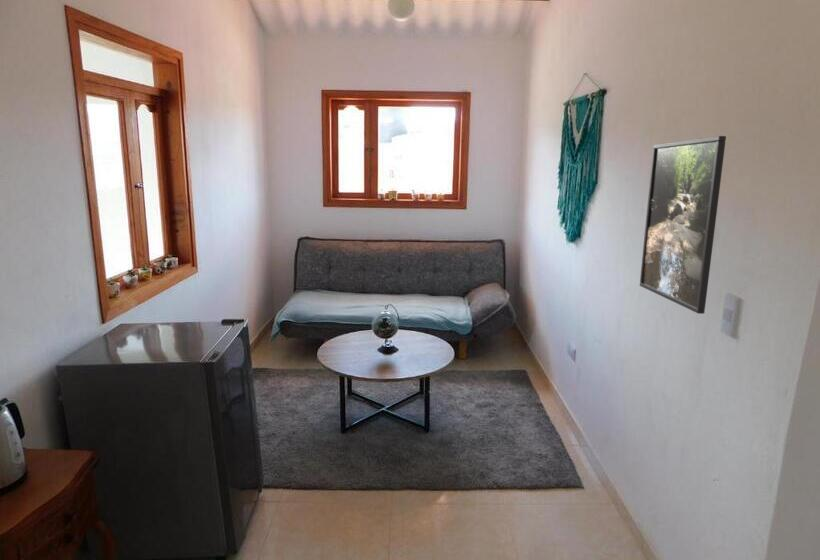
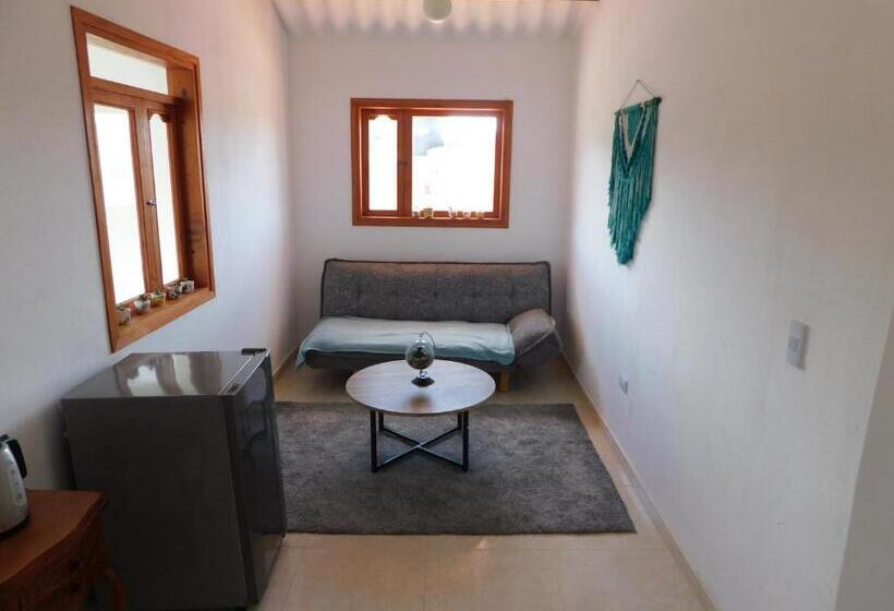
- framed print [639,135,727,315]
